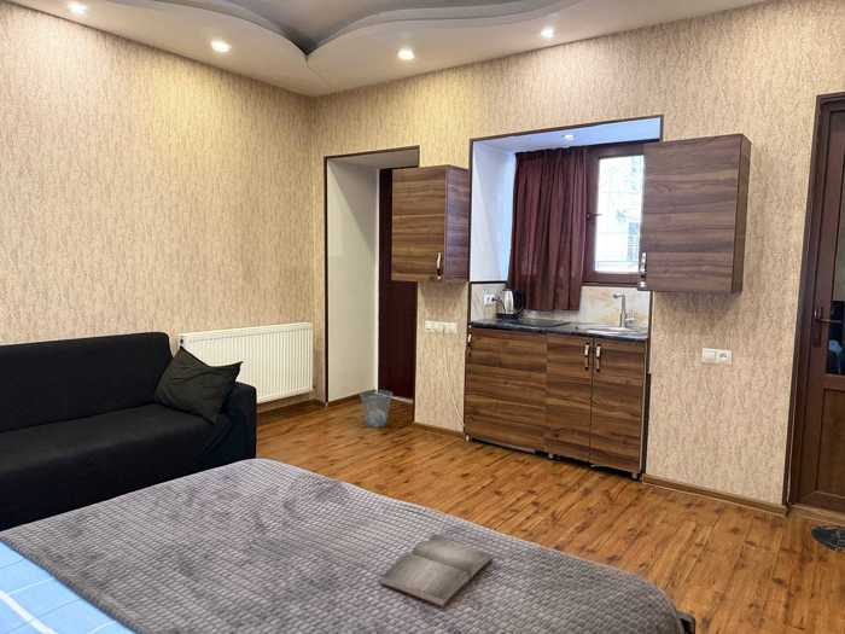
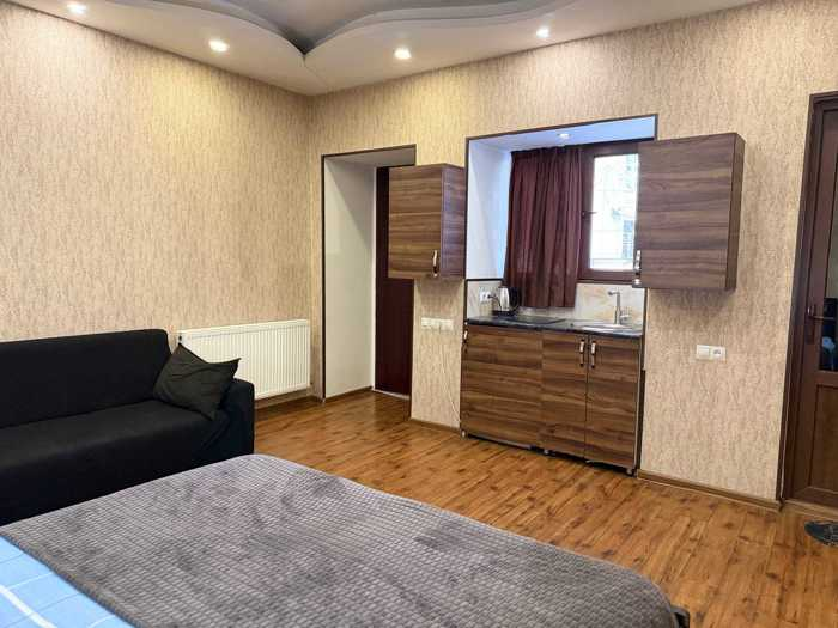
- hardback book [378,534,495,609]
- waste basket [359,389,394,429]
